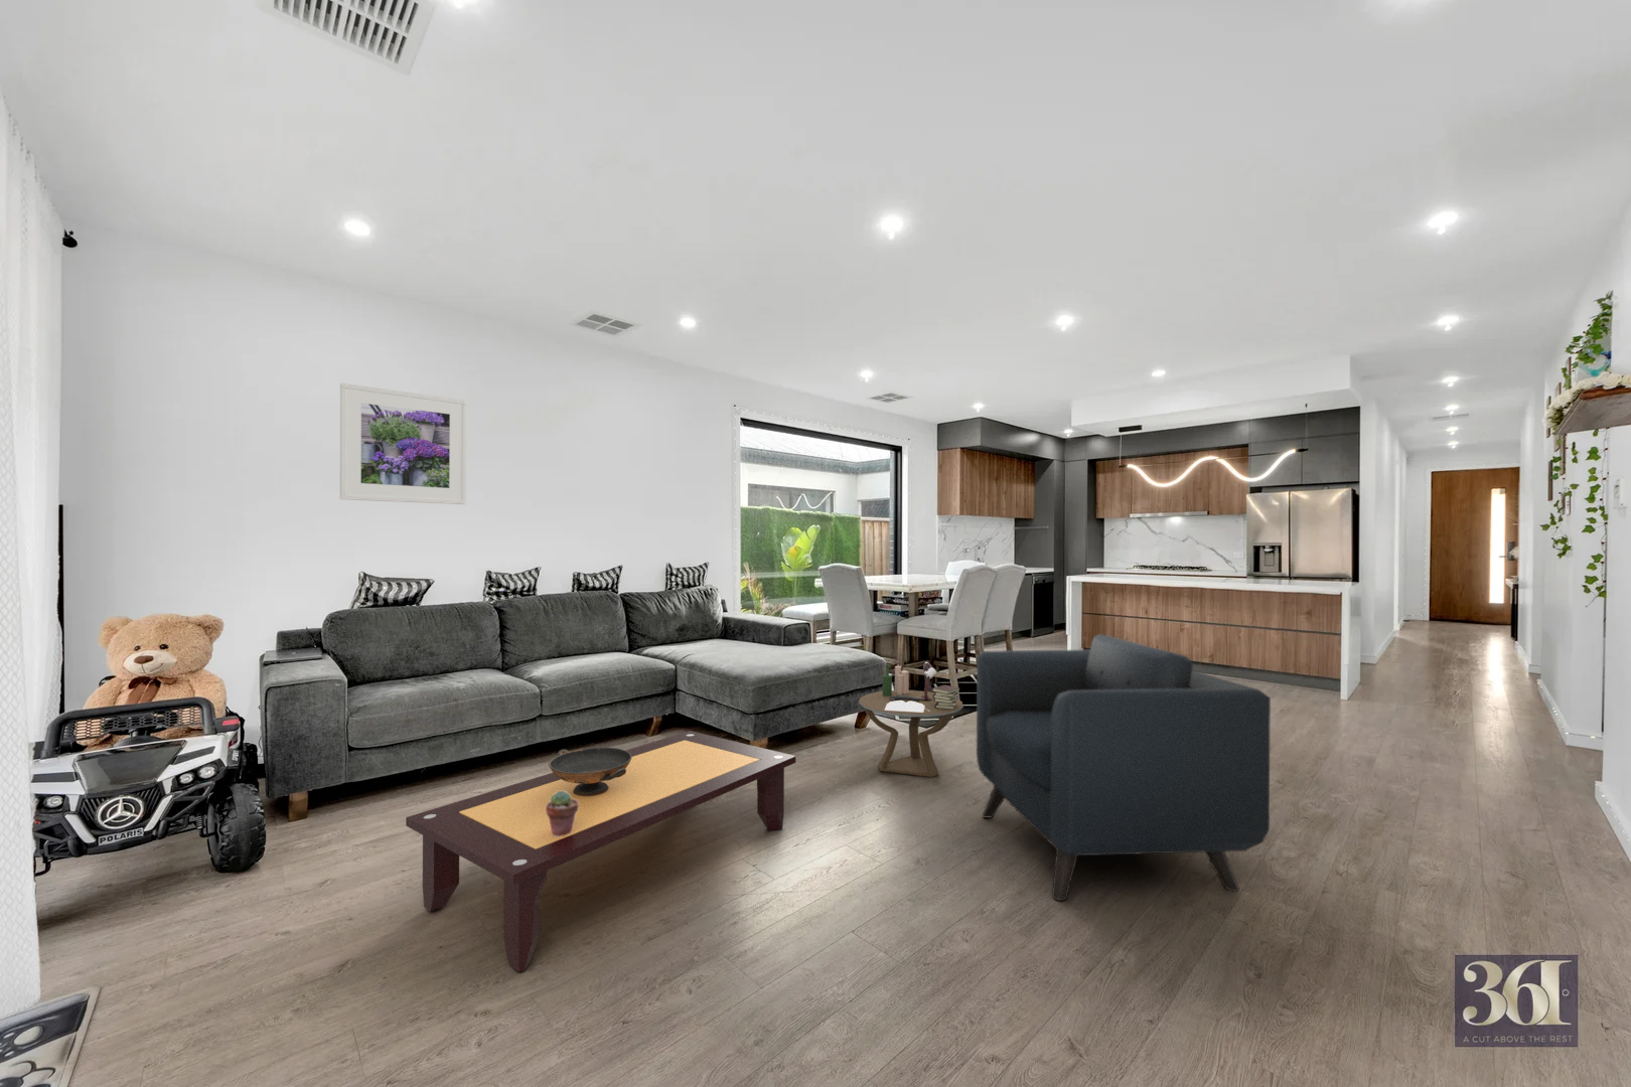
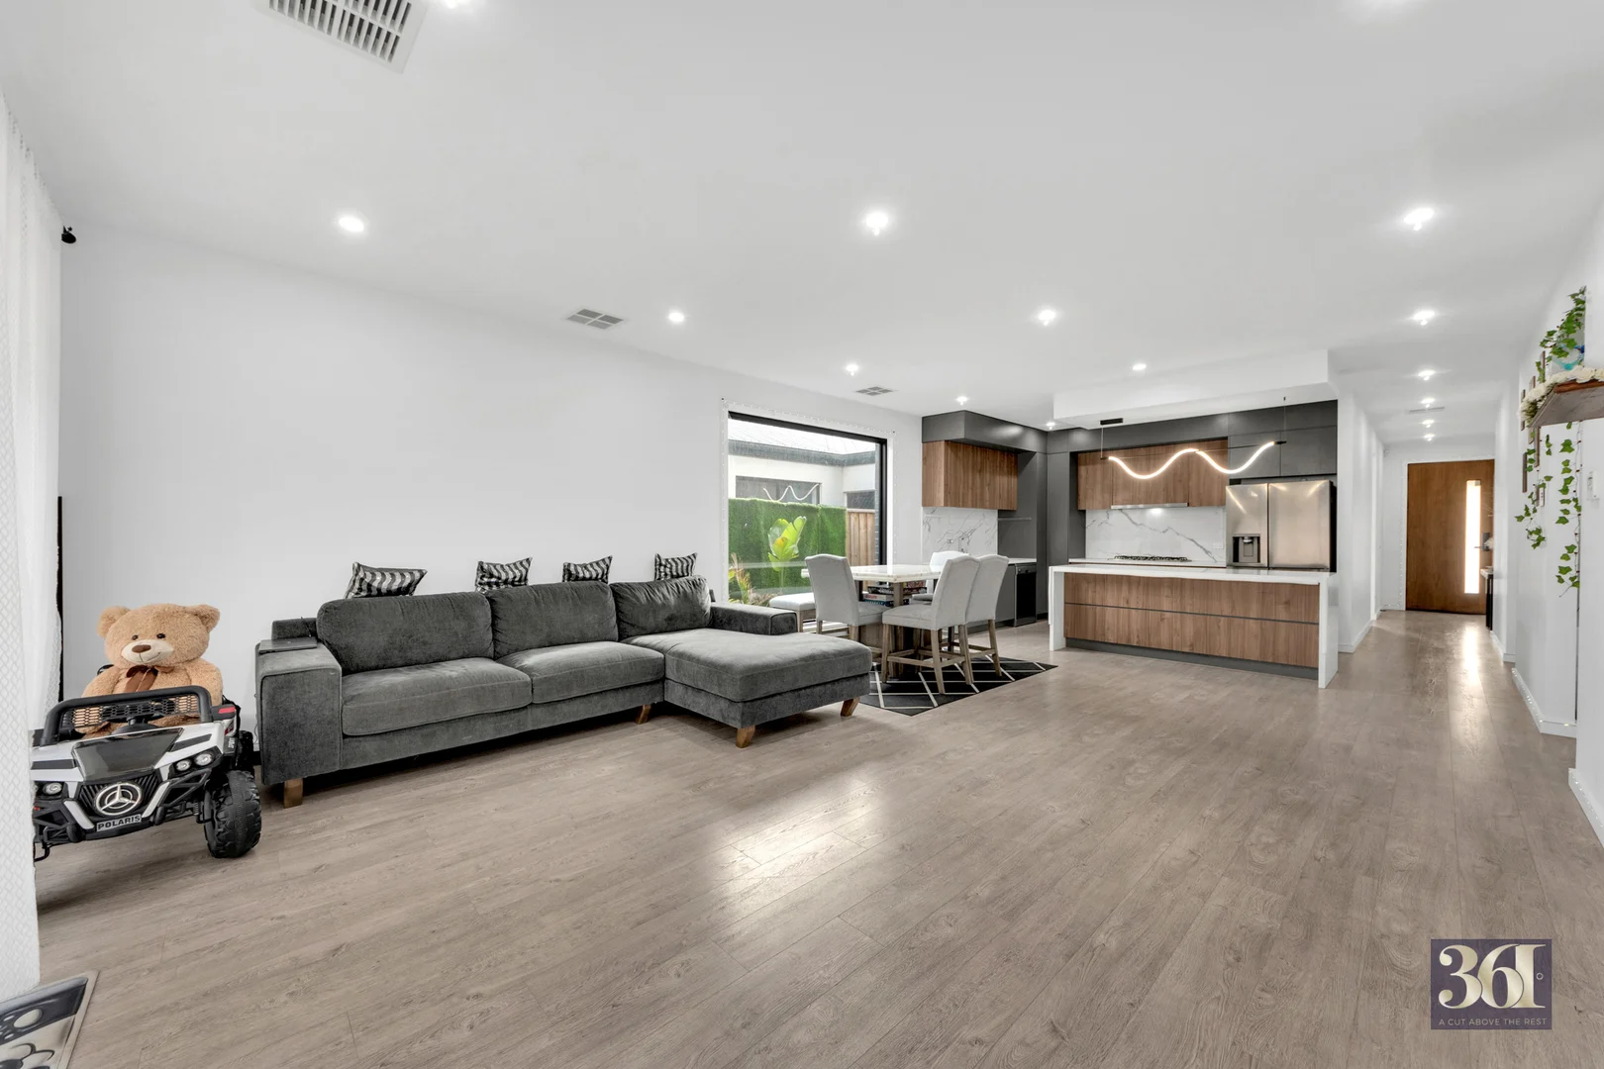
- coffee table [405,729,796,973]
- side table [858,661,965,778]
- armchair [976,633,1272,901]
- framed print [340,382,468,505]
- decorative bowl [547,747,632,796]
- potted succulent [546,791,579,836]
